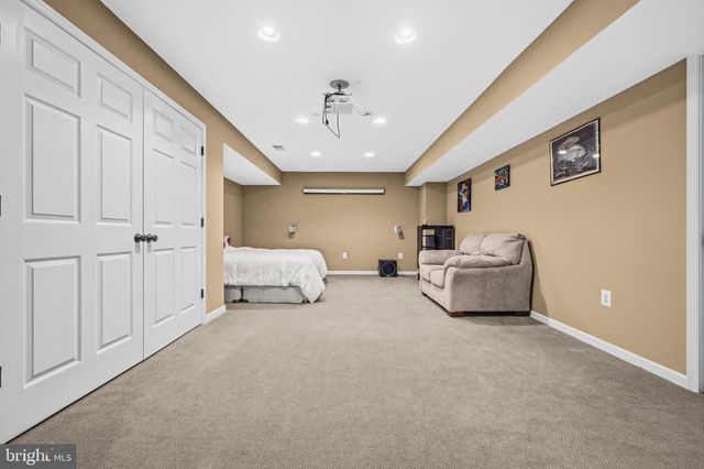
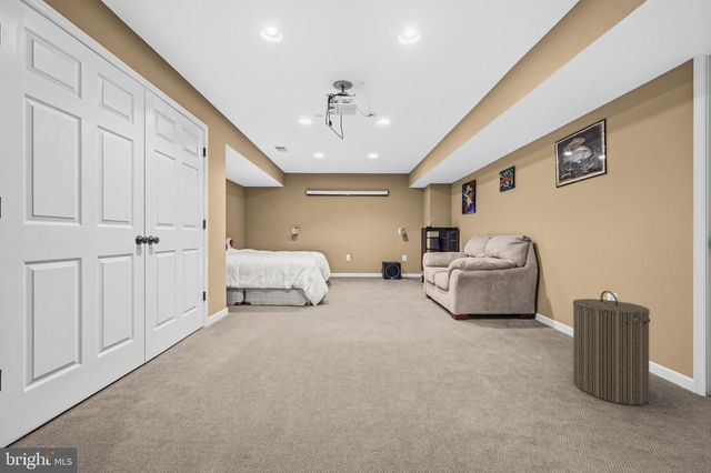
+ laundry hamper [572,290,651,406]
